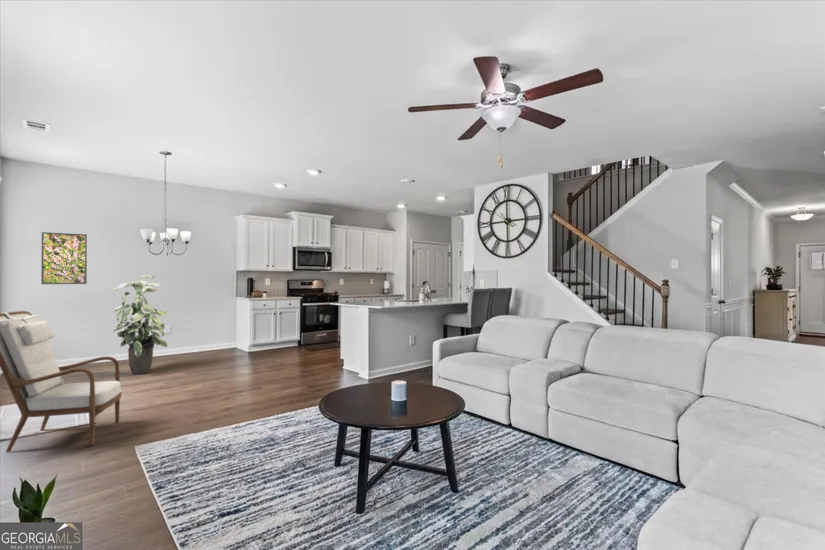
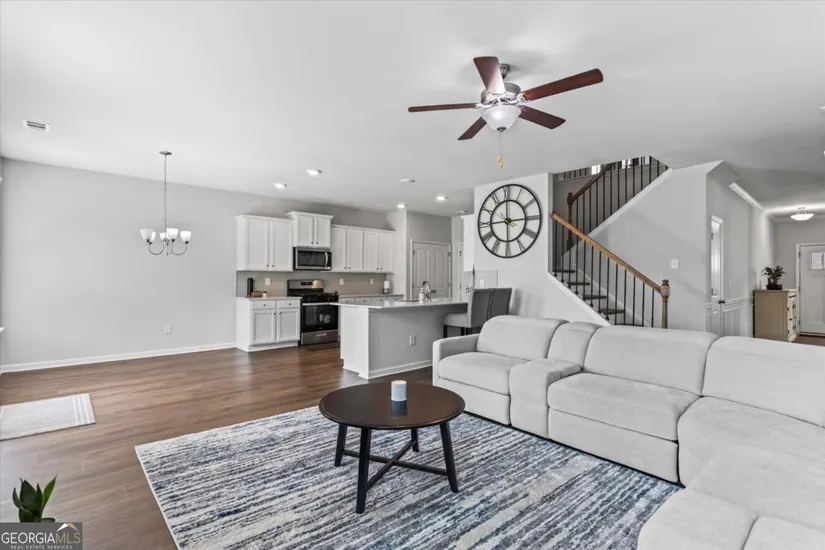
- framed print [40,231,88,285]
- indoor plant [111,275,170,375]
- armchair [0,310,122,453]
